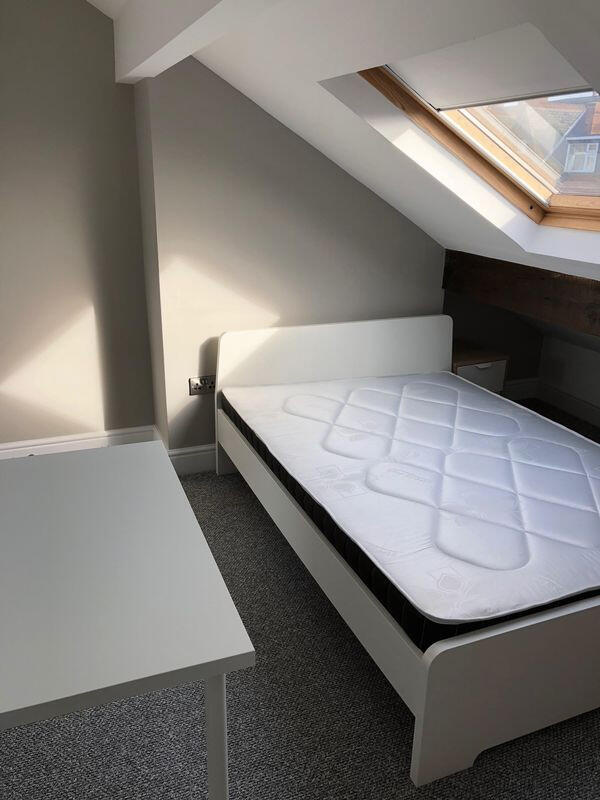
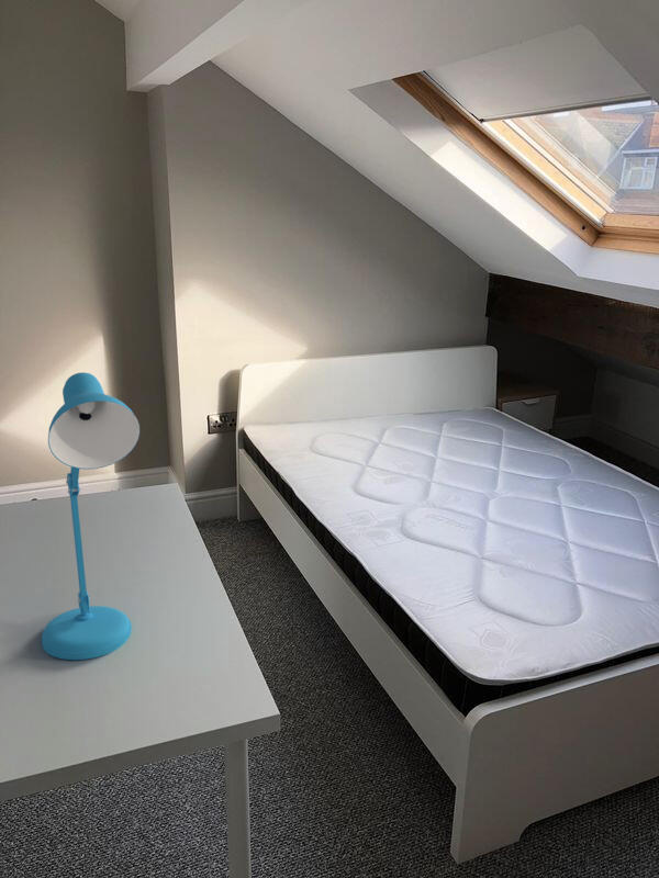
+ desk lamp [41,371,141,661]
